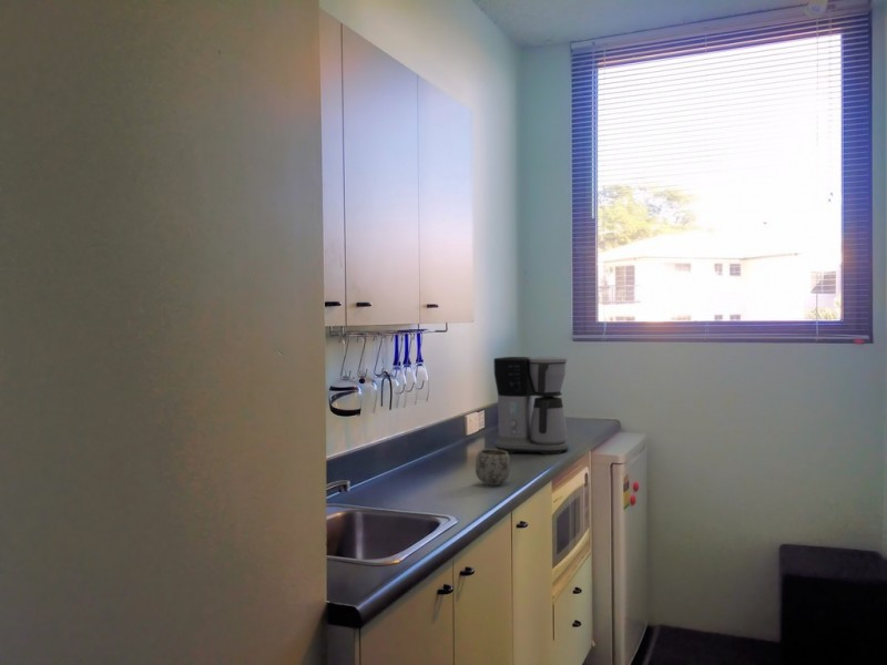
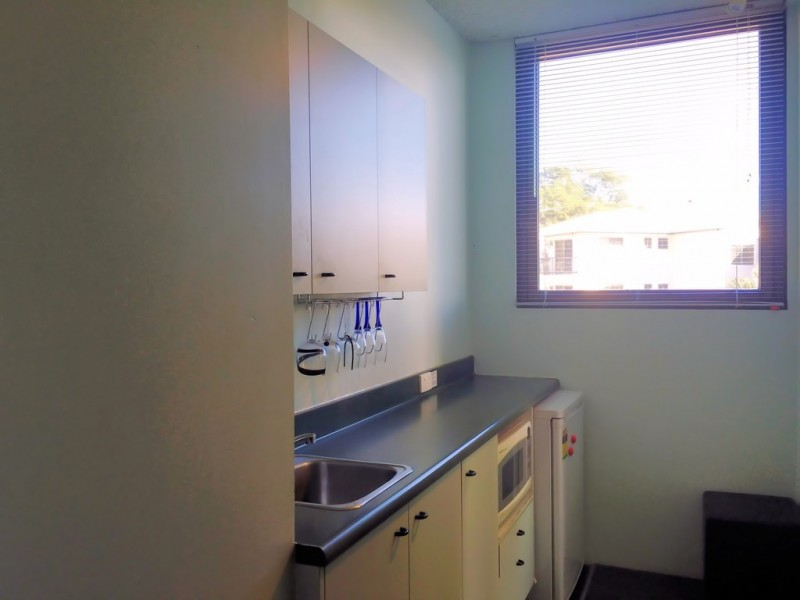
- coffee maker [492,355,570,456]
- mug [475,448,511,487]
